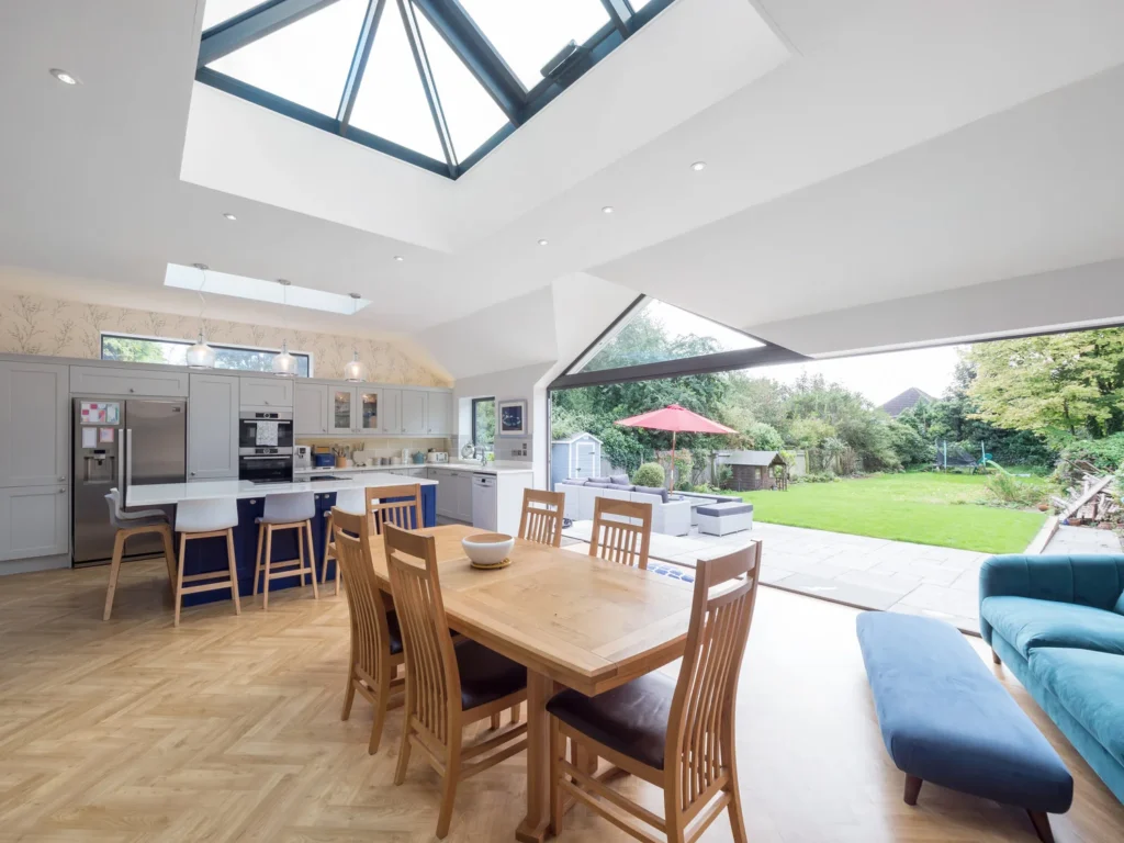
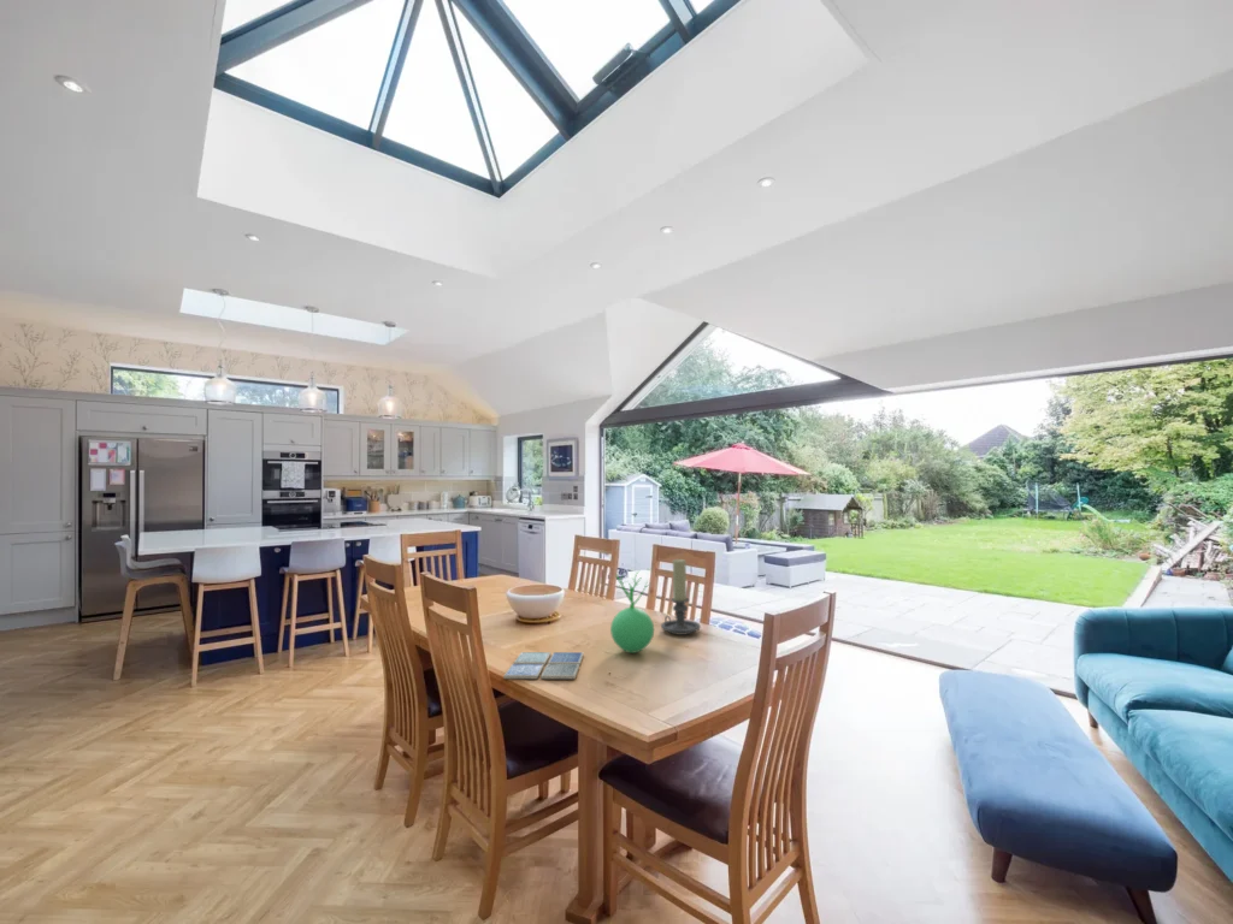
+ vase [609,568,655,654]
+ drink coaster [502,651,585,680]
+ candle holder [660,558,702,636]
